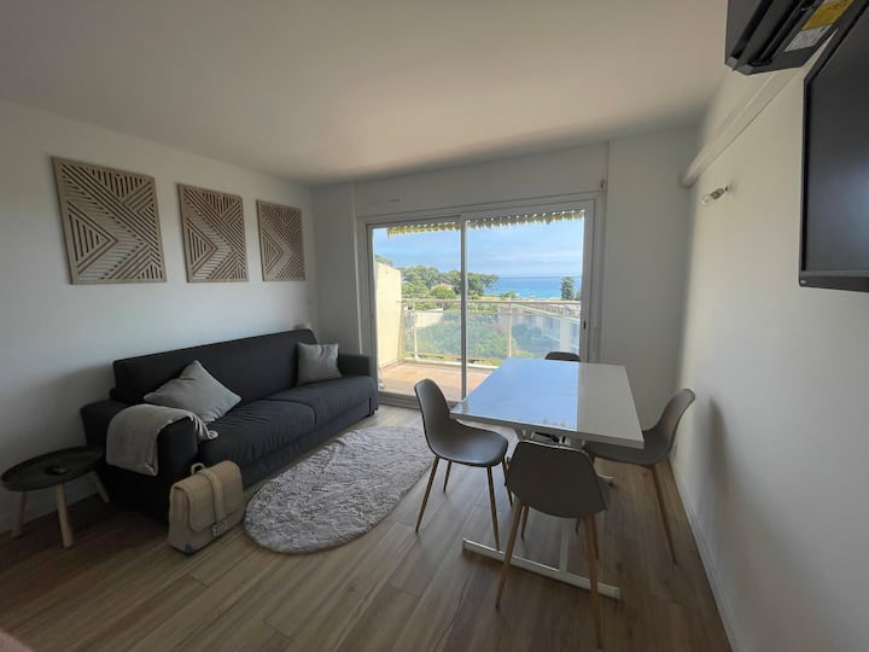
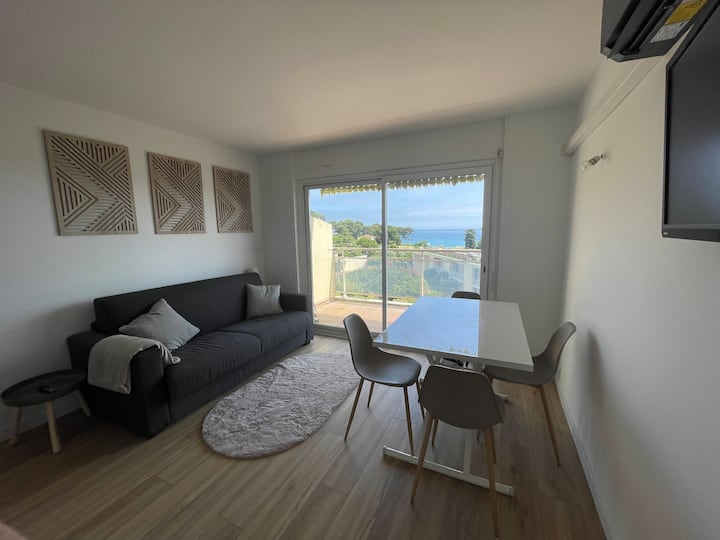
- backpack [167,460,247,555]
